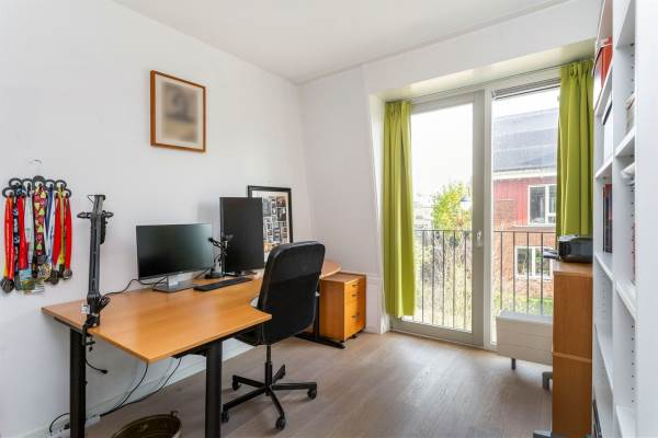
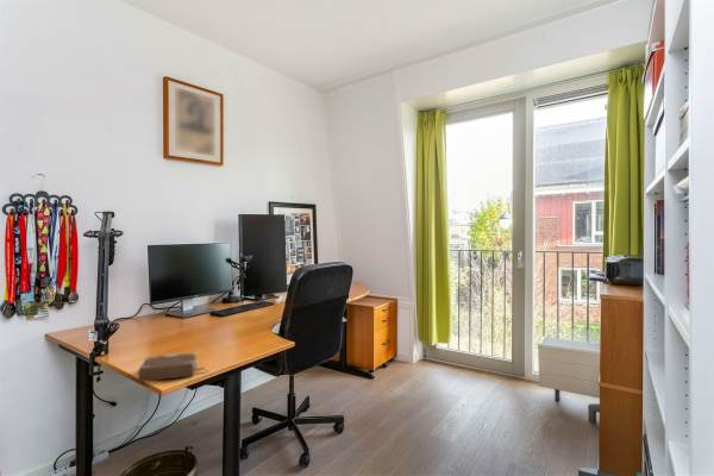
+ book [137,351,211,383]
